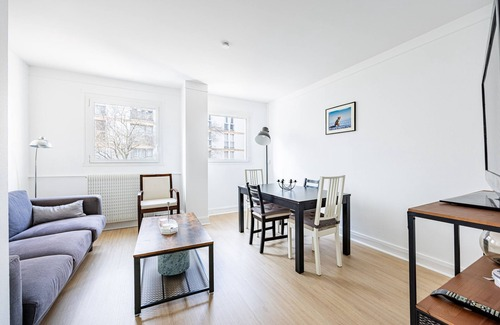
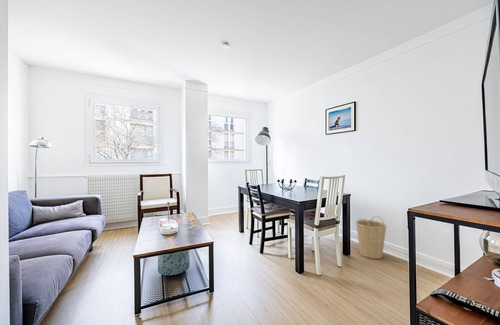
+ basket [355,215,387,260]
